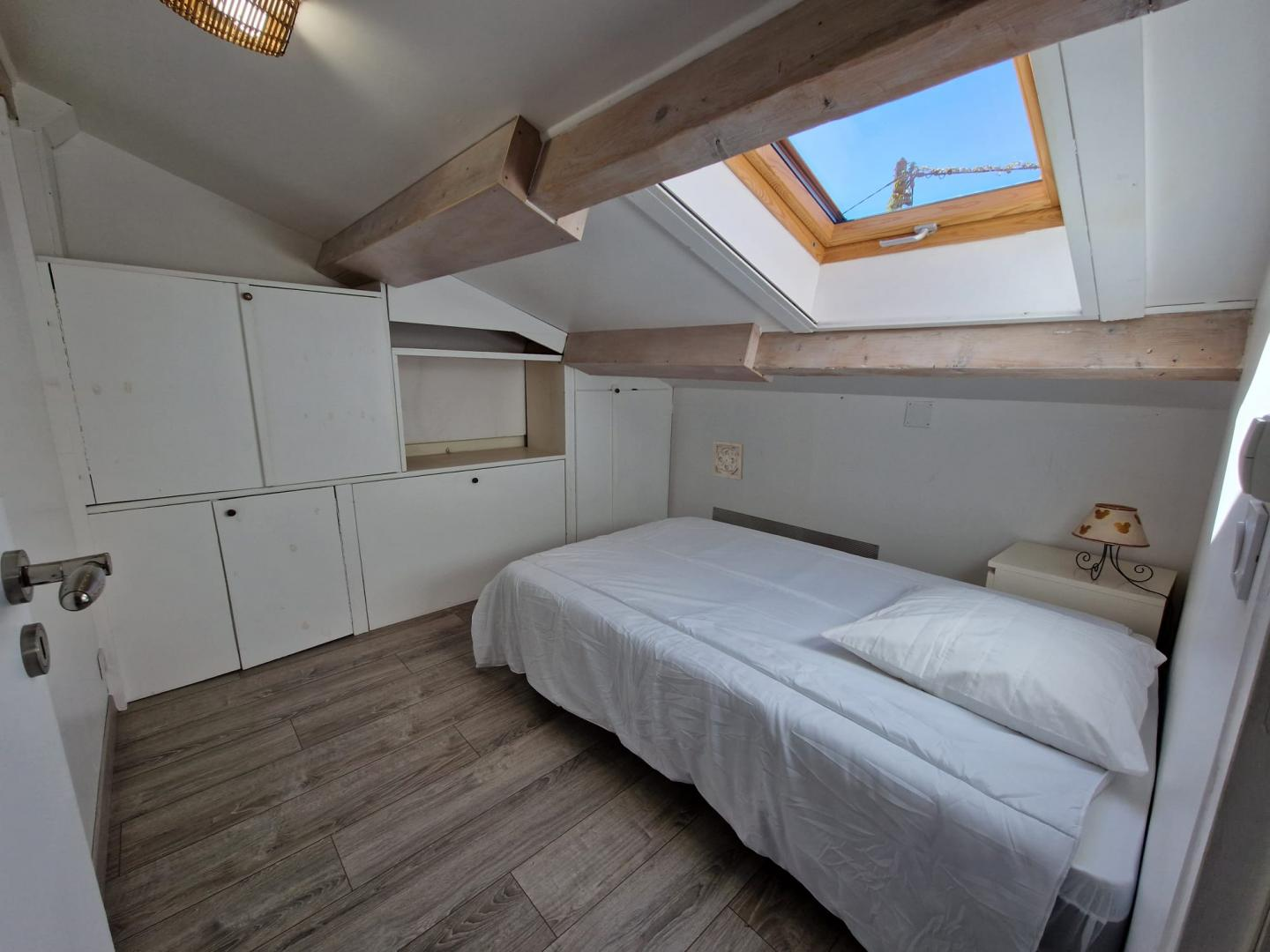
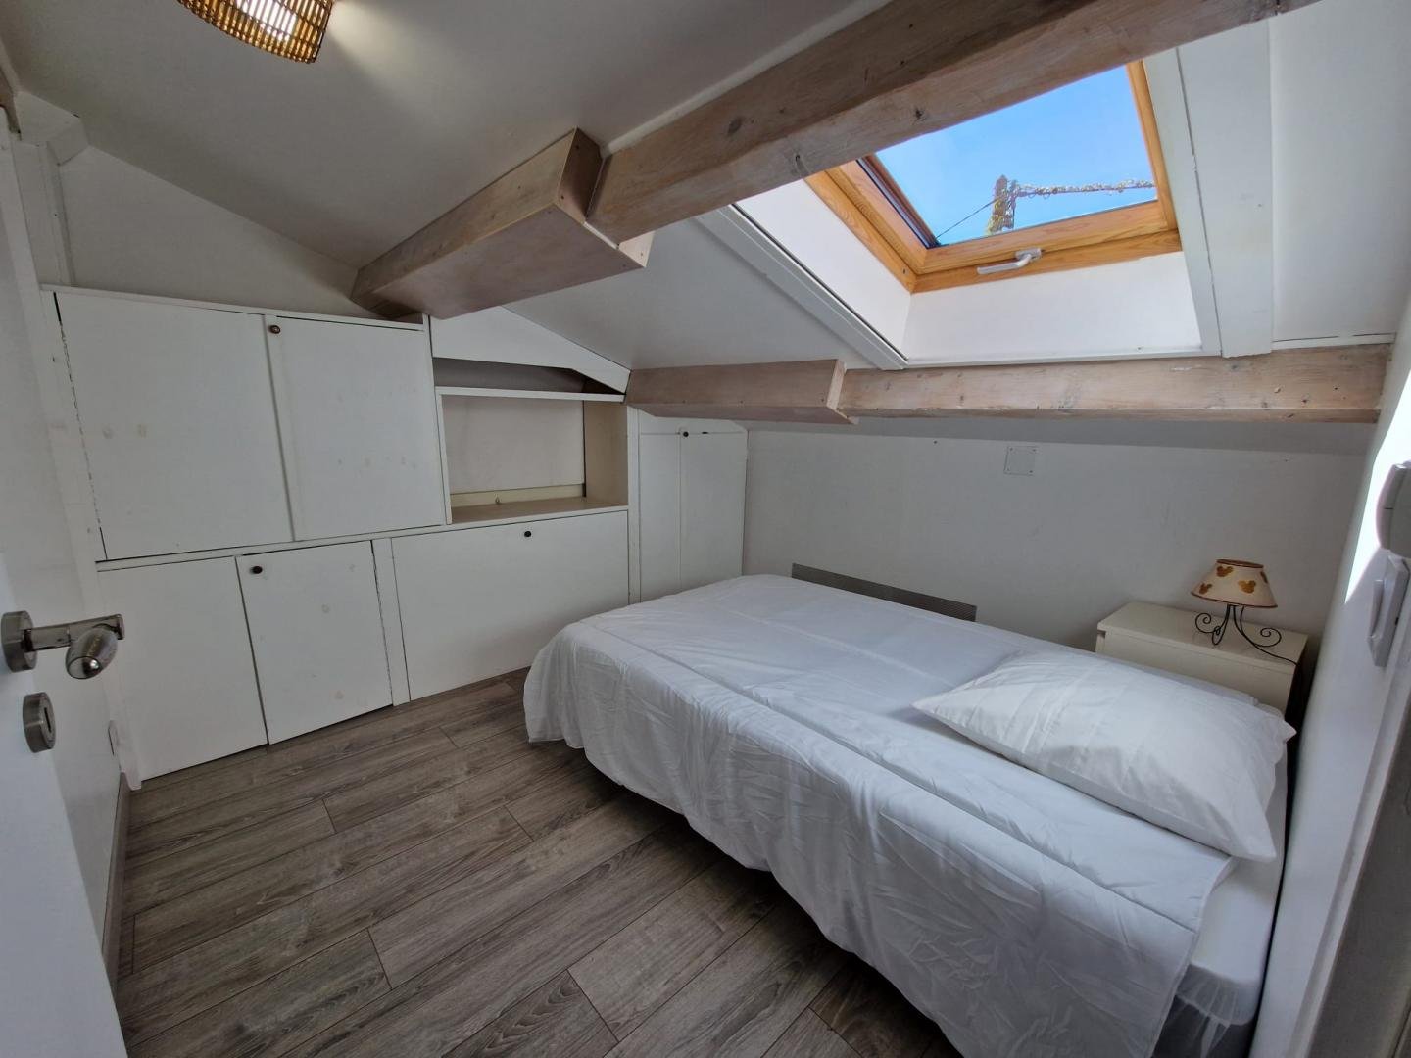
- wall ornament [711,440,744,481]
